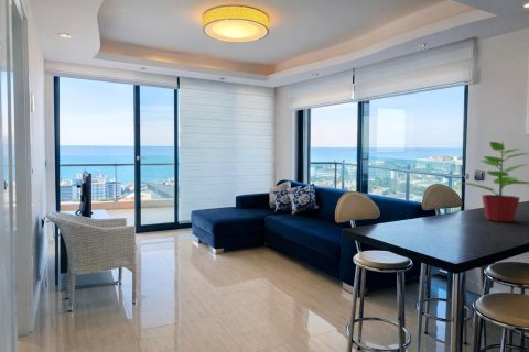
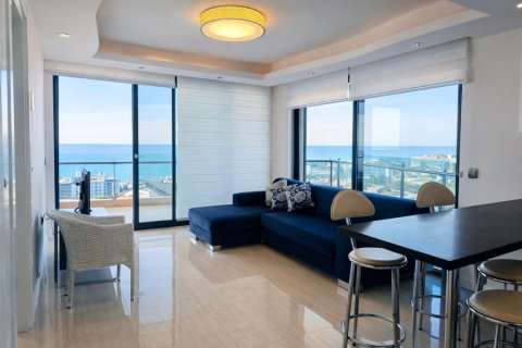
- potted plant [460,141,529,223]
